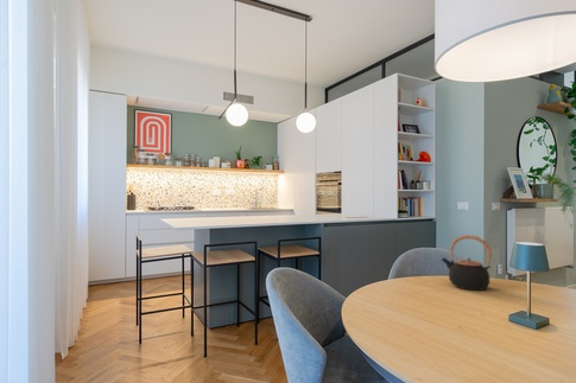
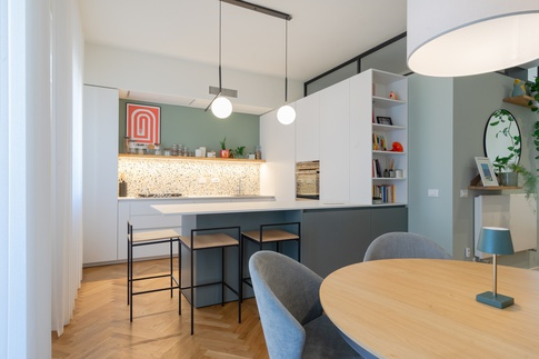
- teapot [441,234,493,292]
